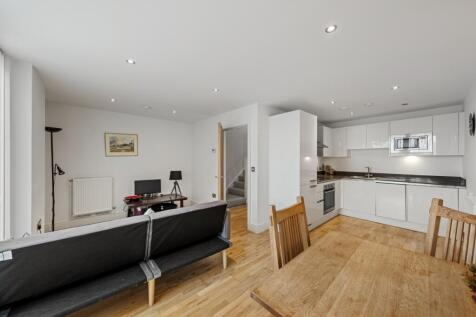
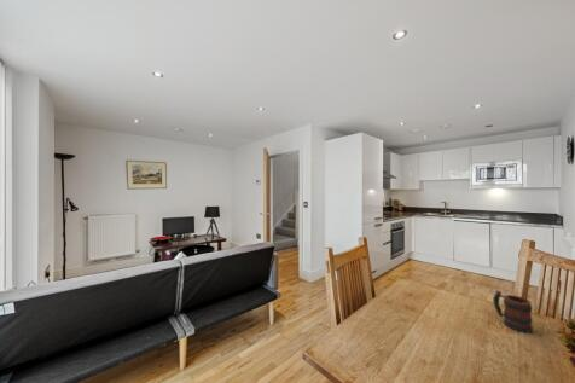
+ mug [492,290,534,333]
